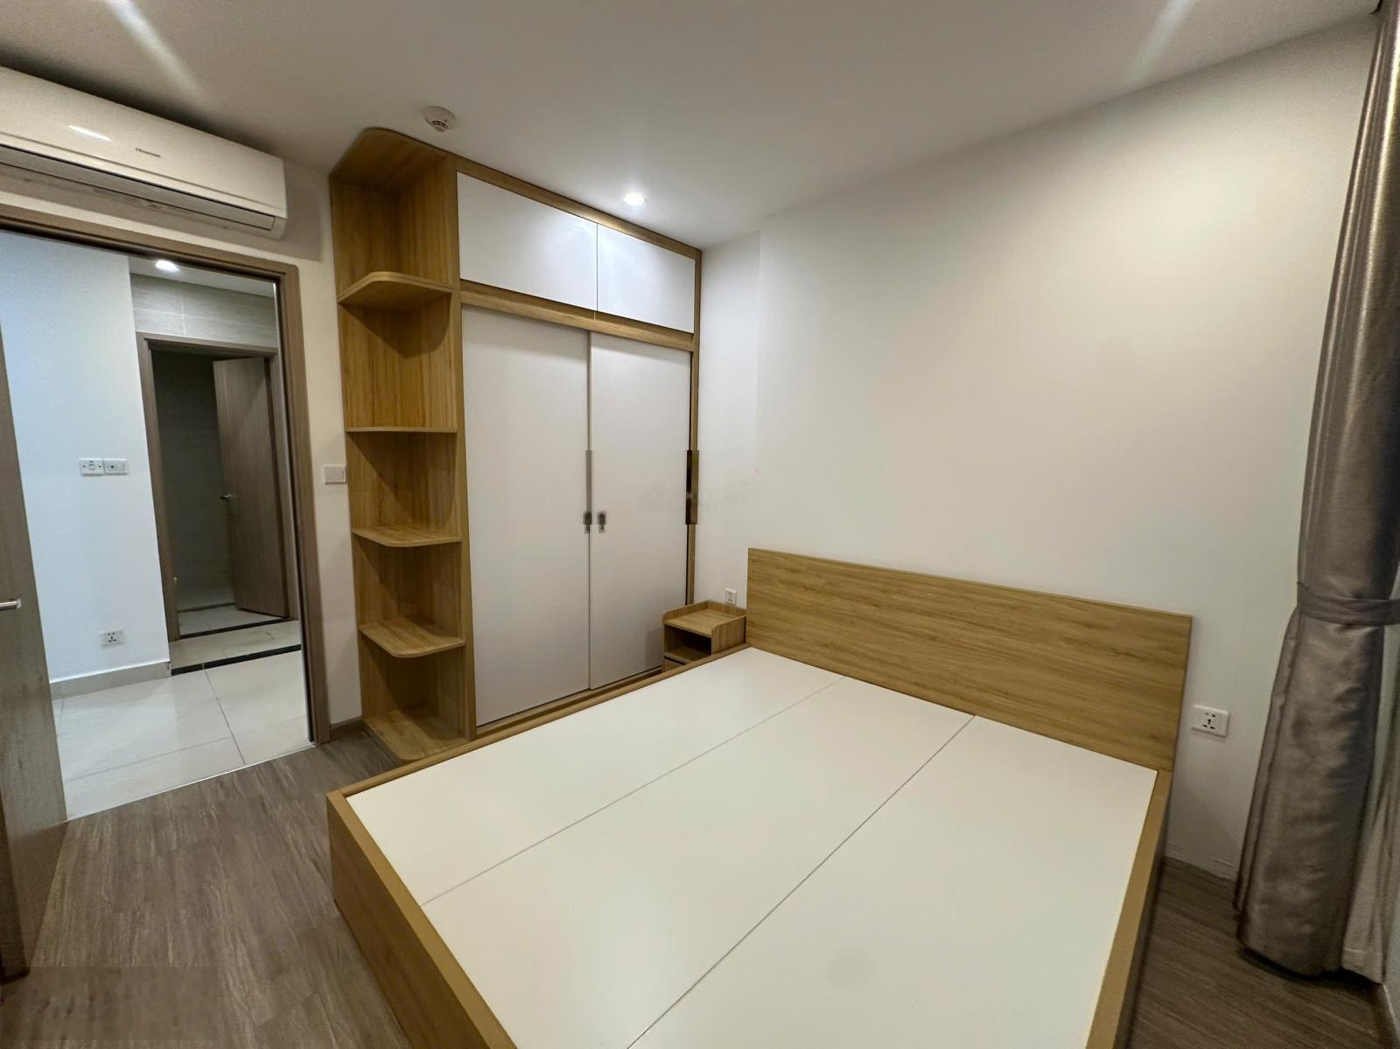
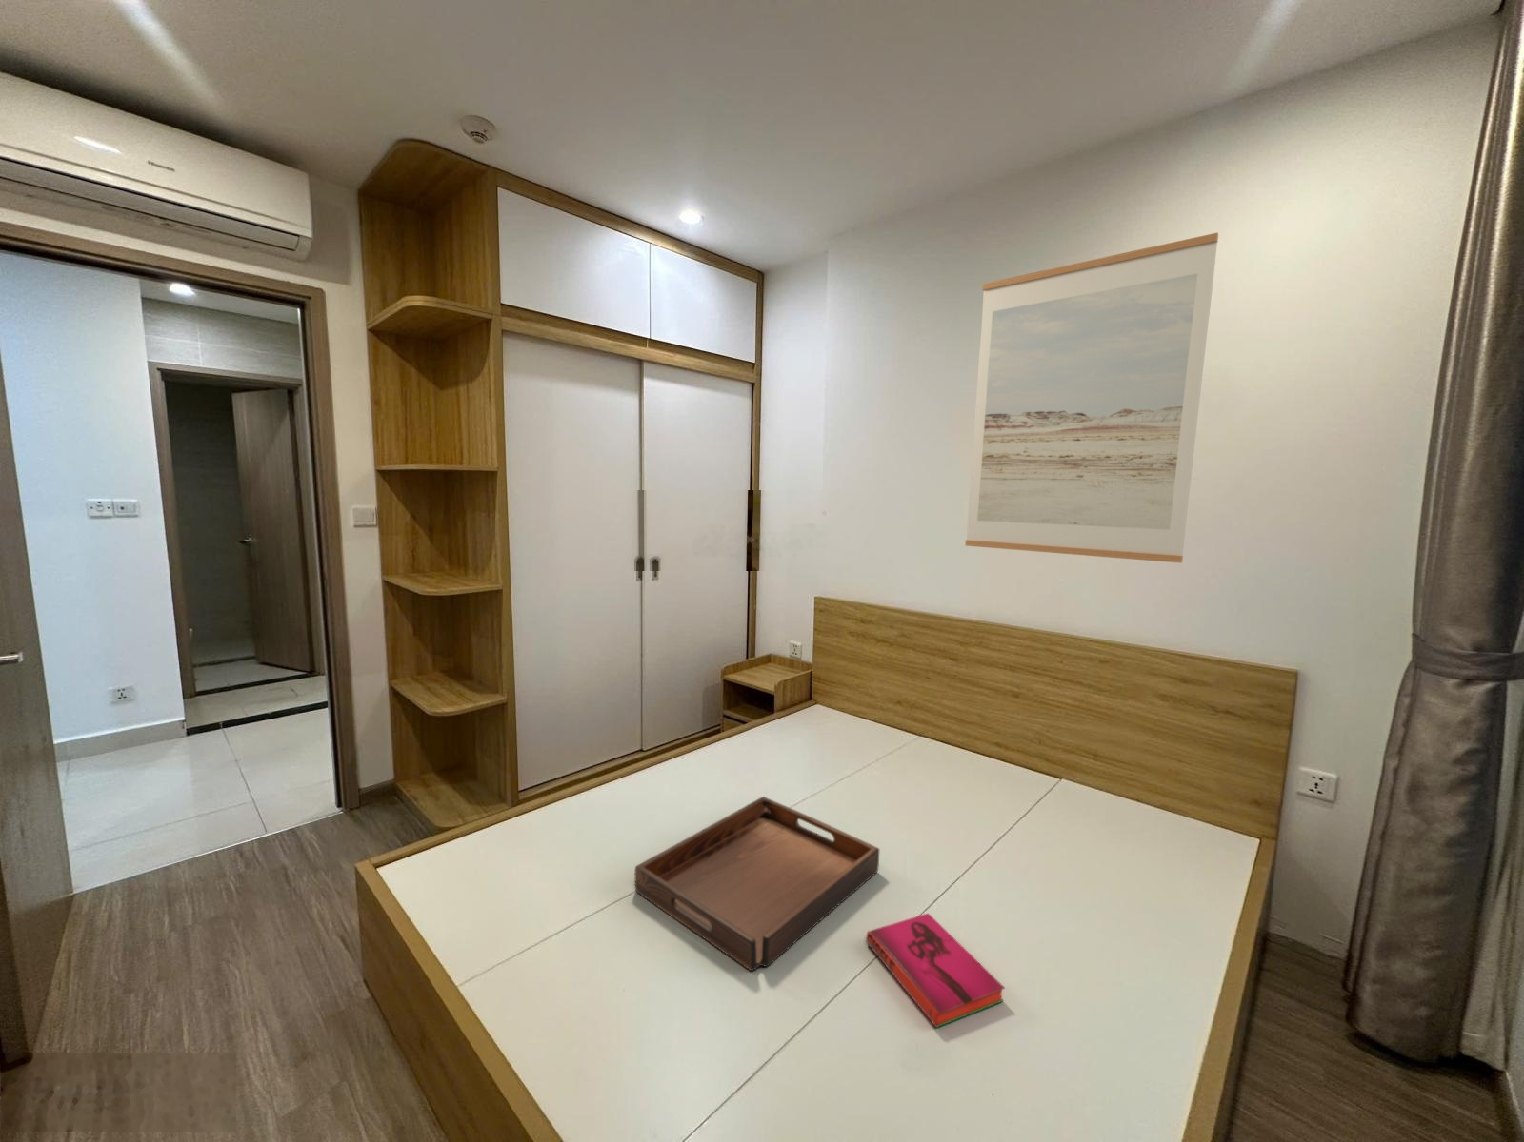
+ hardback book [865,912,1006,1029]
+ wall art [964,233,1219,564]
+ serving tray [635,795,880,972]
